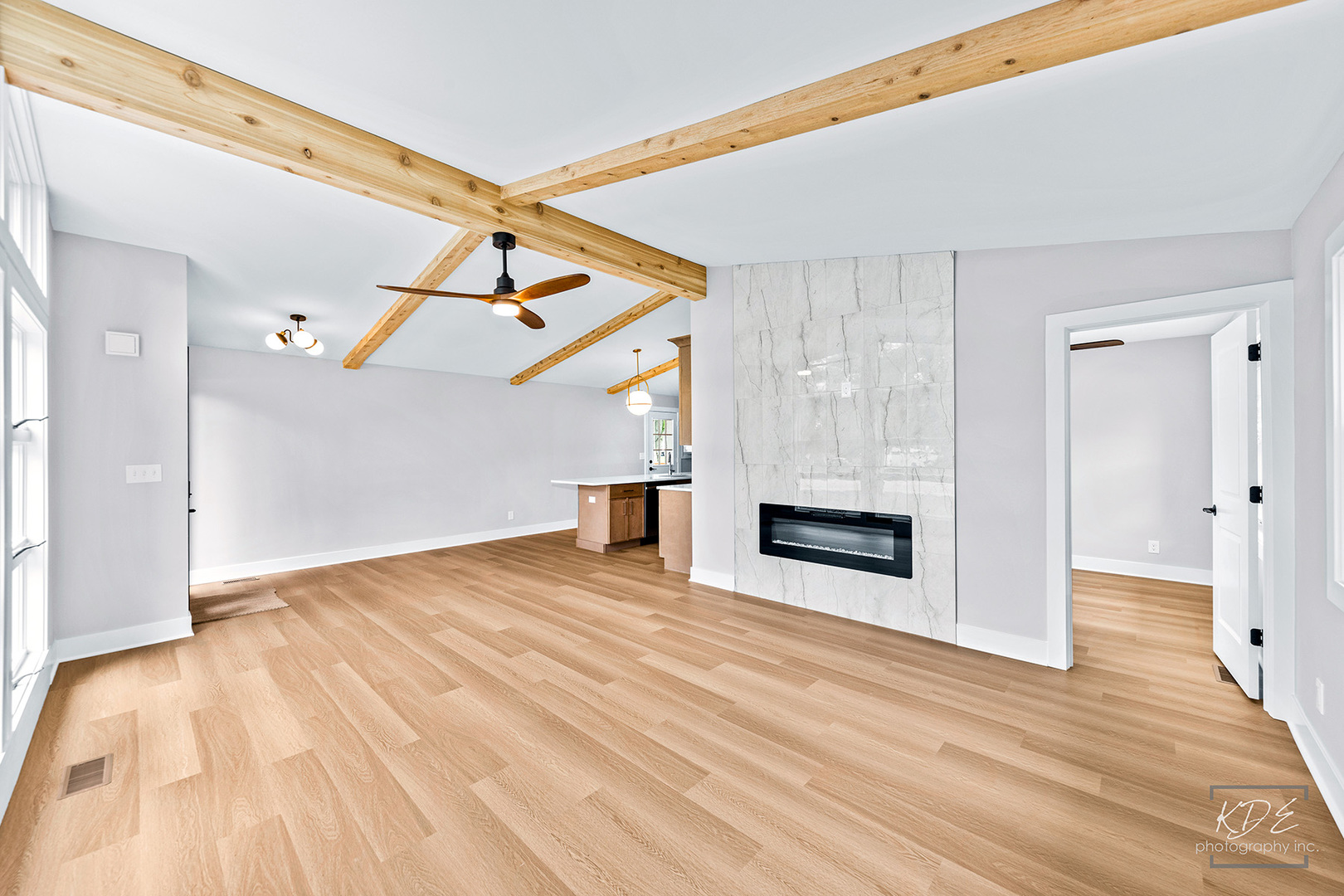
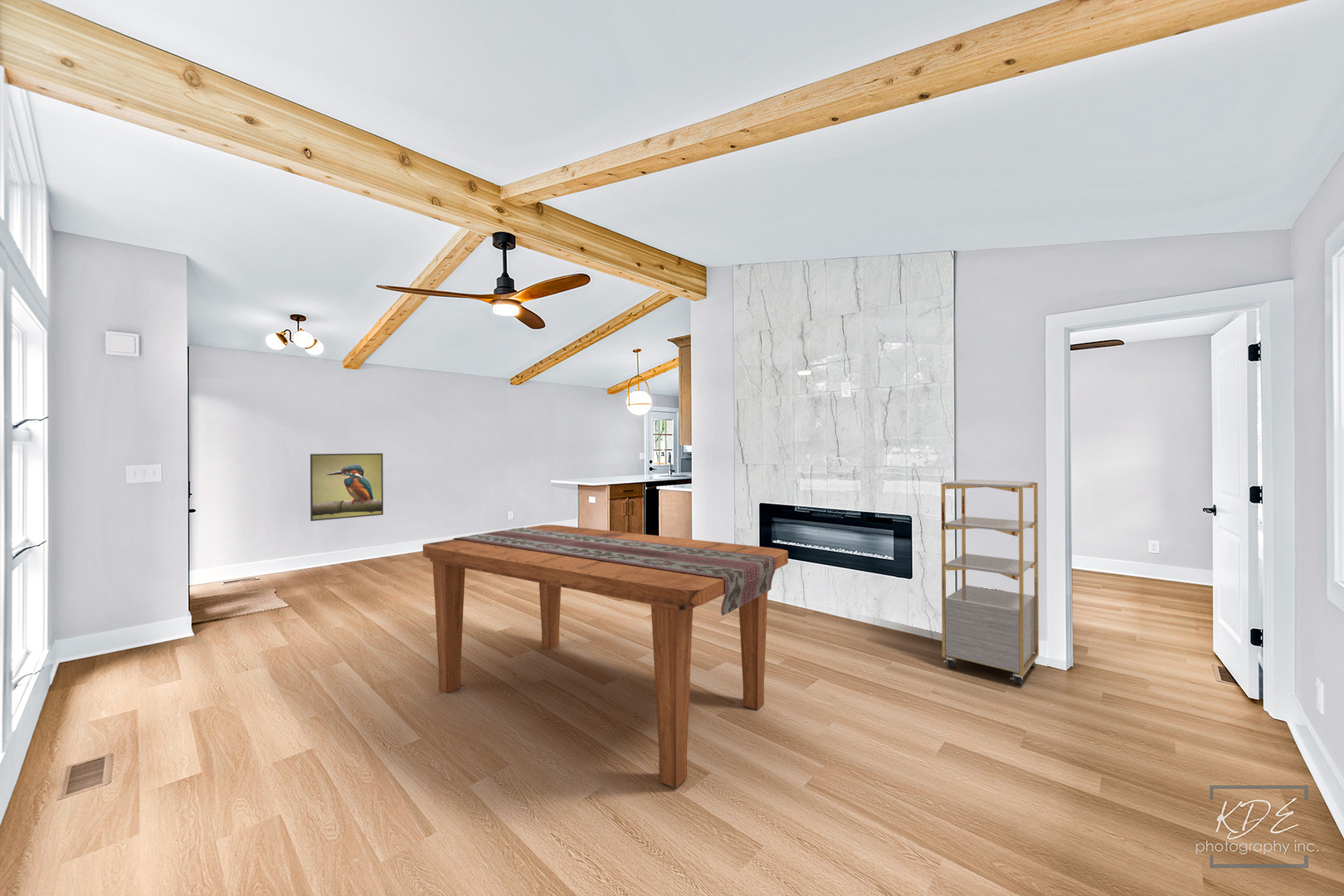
+ dining table [422,524,789,789]
+ shelving unit [941,479,1040,686]
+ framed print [309,452,384,522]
